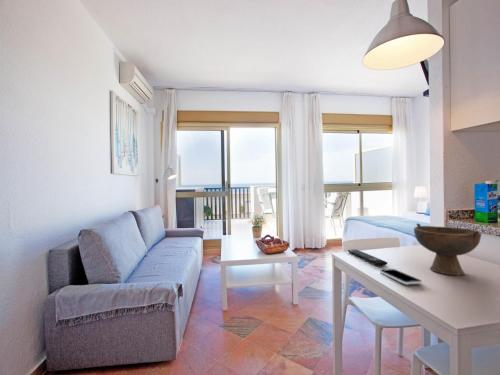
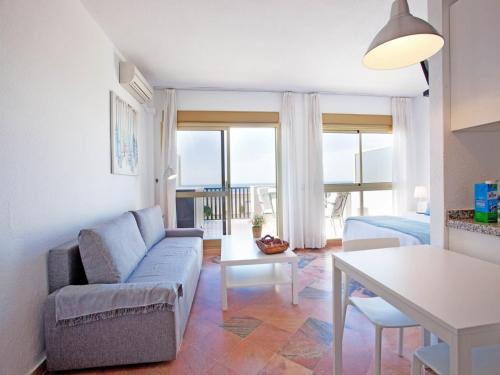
- bowl [413,222,482,276]
- smartphone [379,268,423,286]
- remote control [347,249,388,267]
